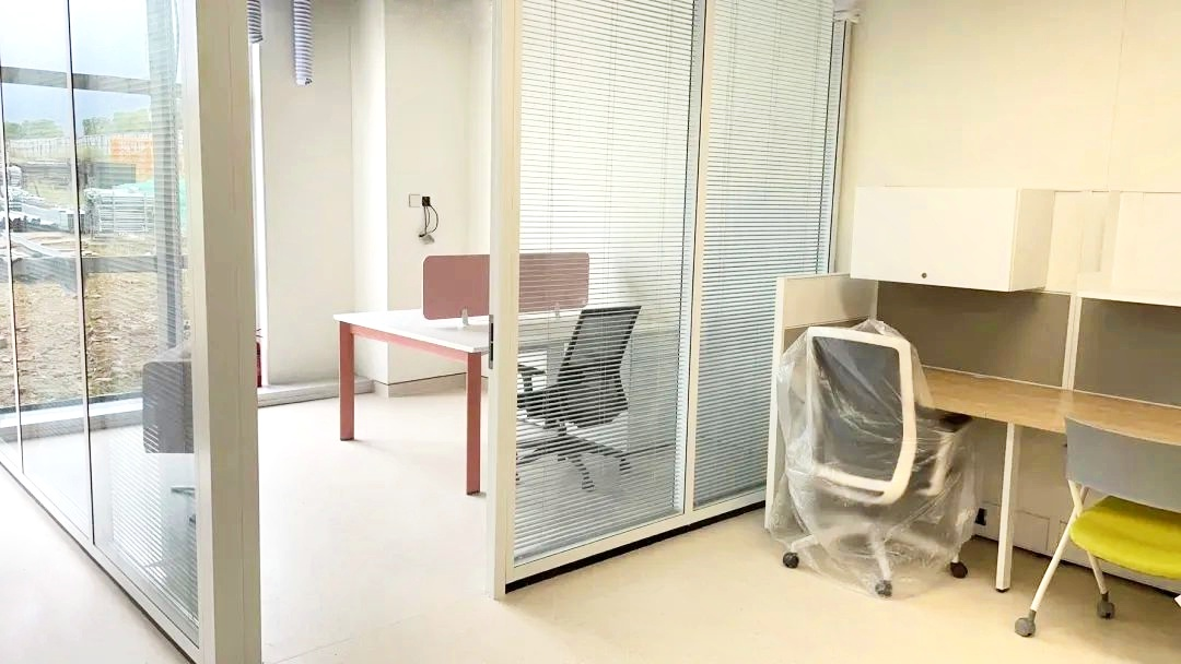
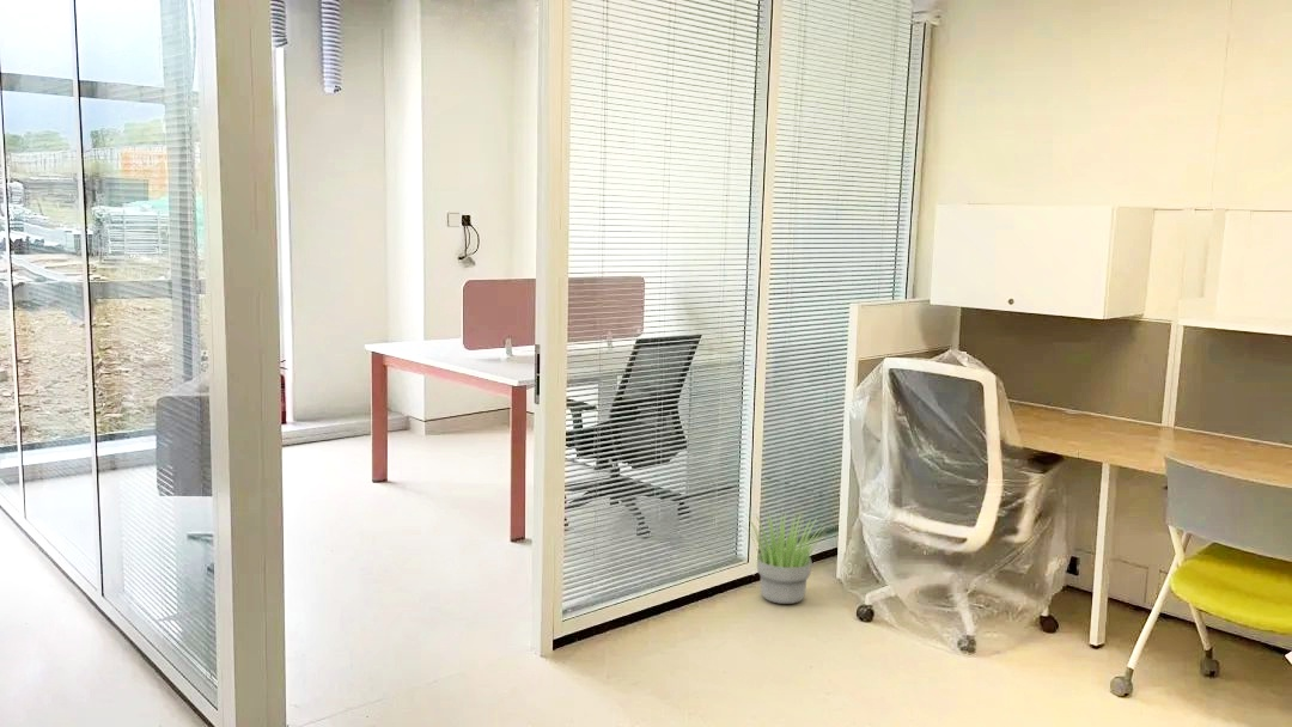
+ potted plant [742,511,825,605]
